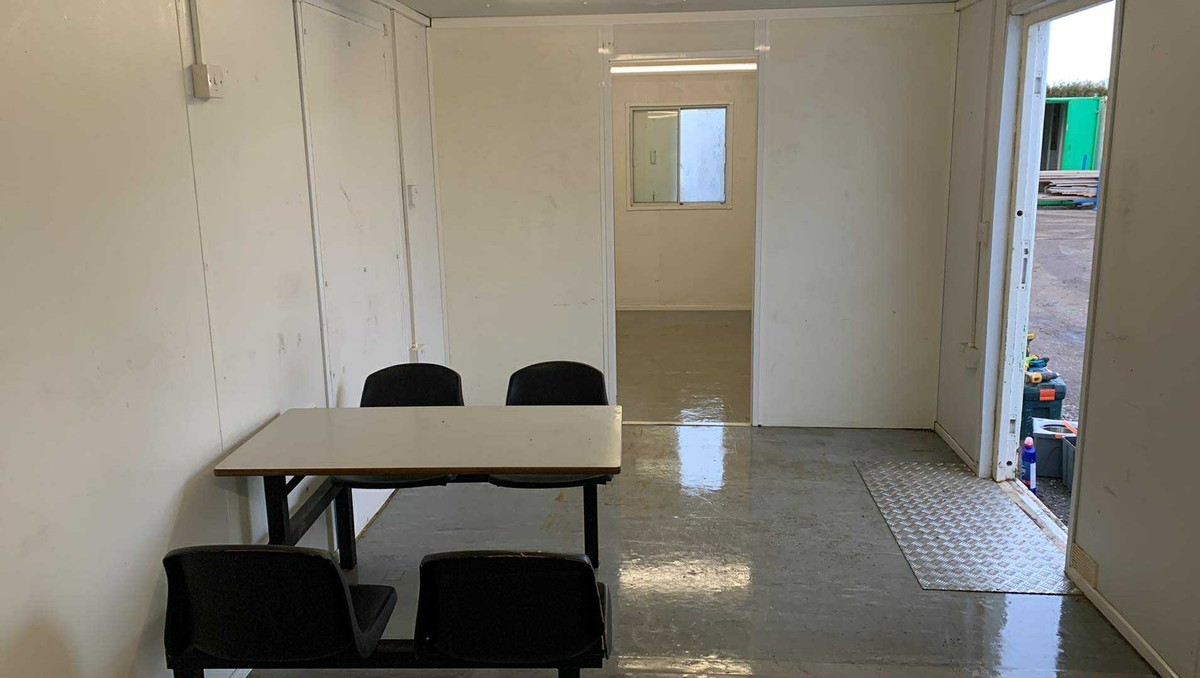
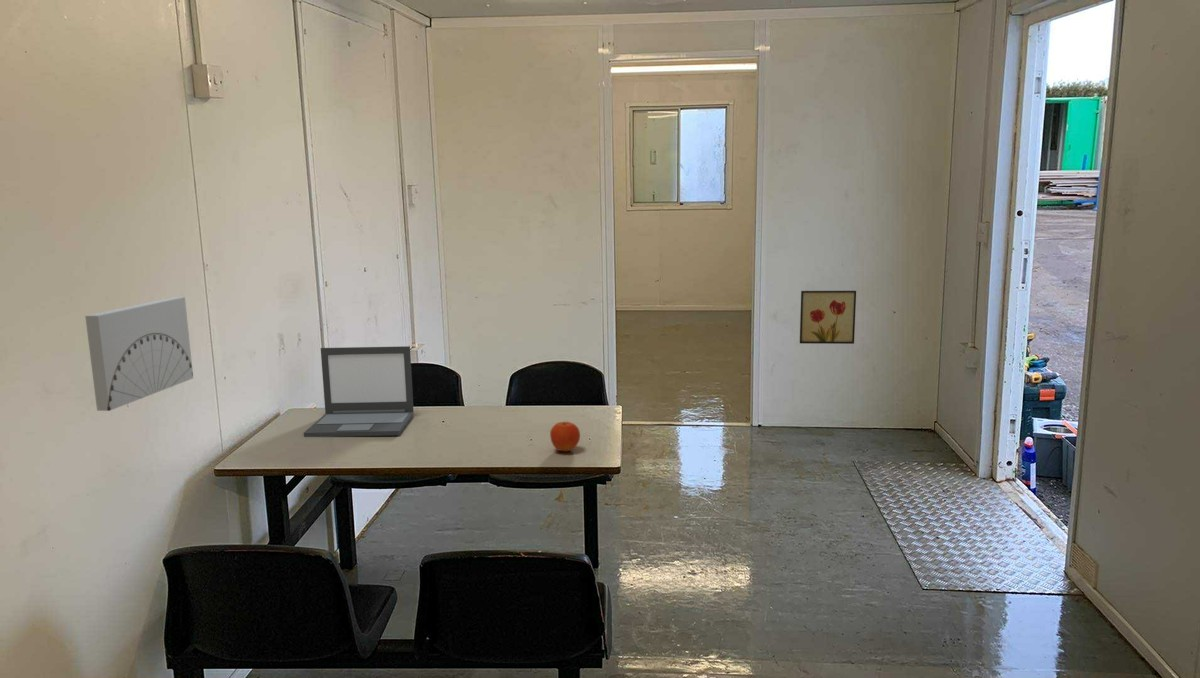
+ wall art [799,290,857,345]
+ wall art [84,296,194,412]
+ fruit [549,421,581,452]
+ laptop [303,345,415,438]
